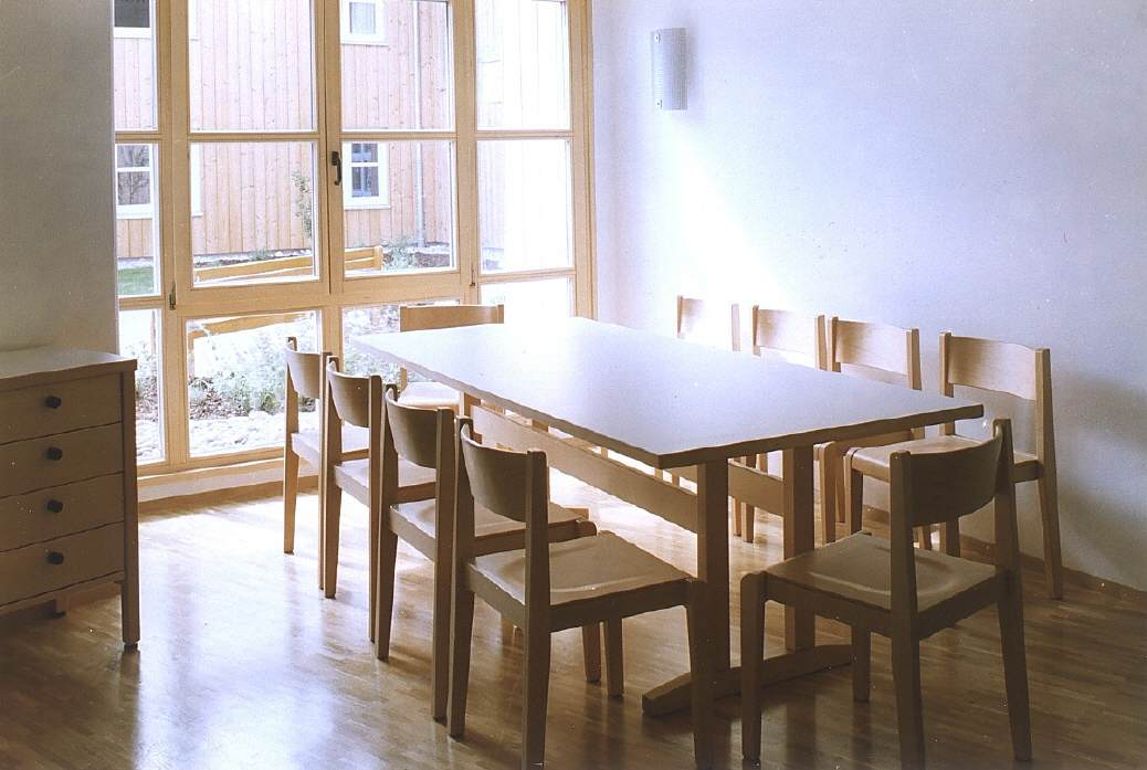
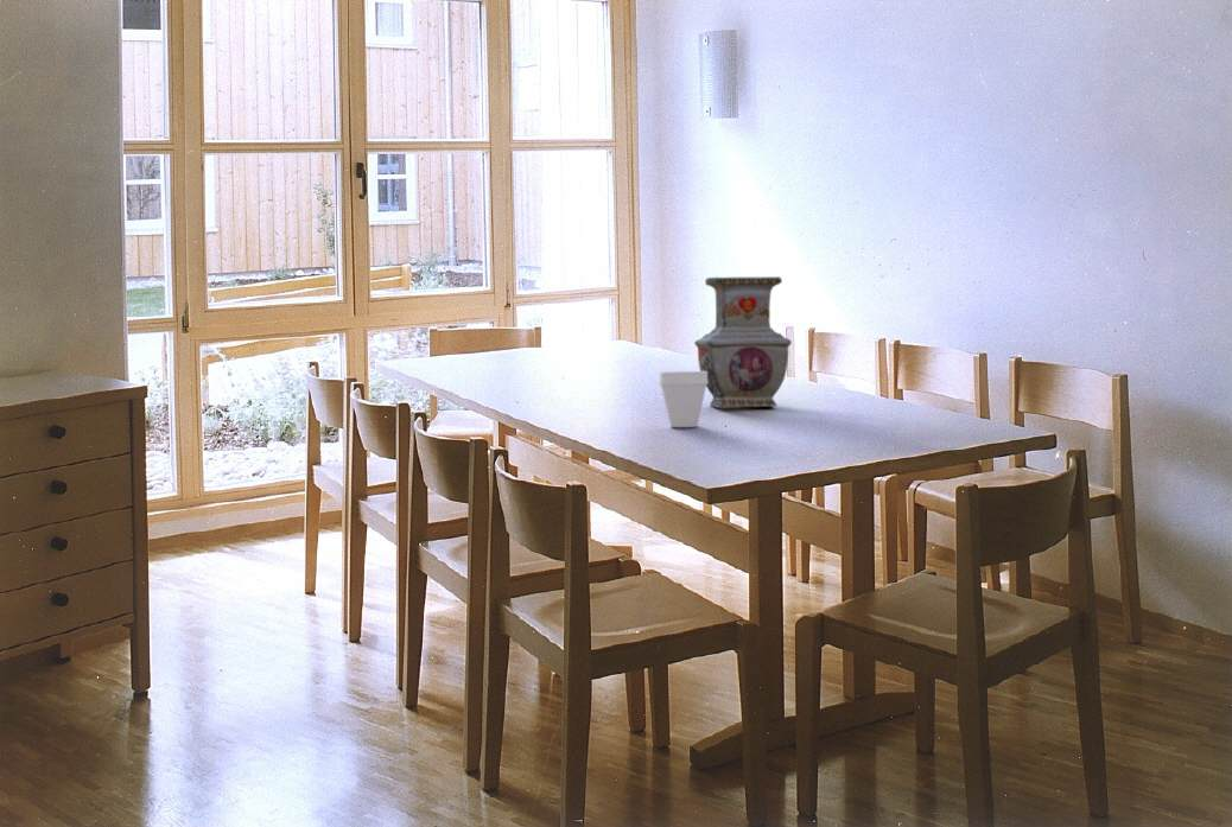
+ vase [693,275,793,409]
+ cup [658,370,707,428]
